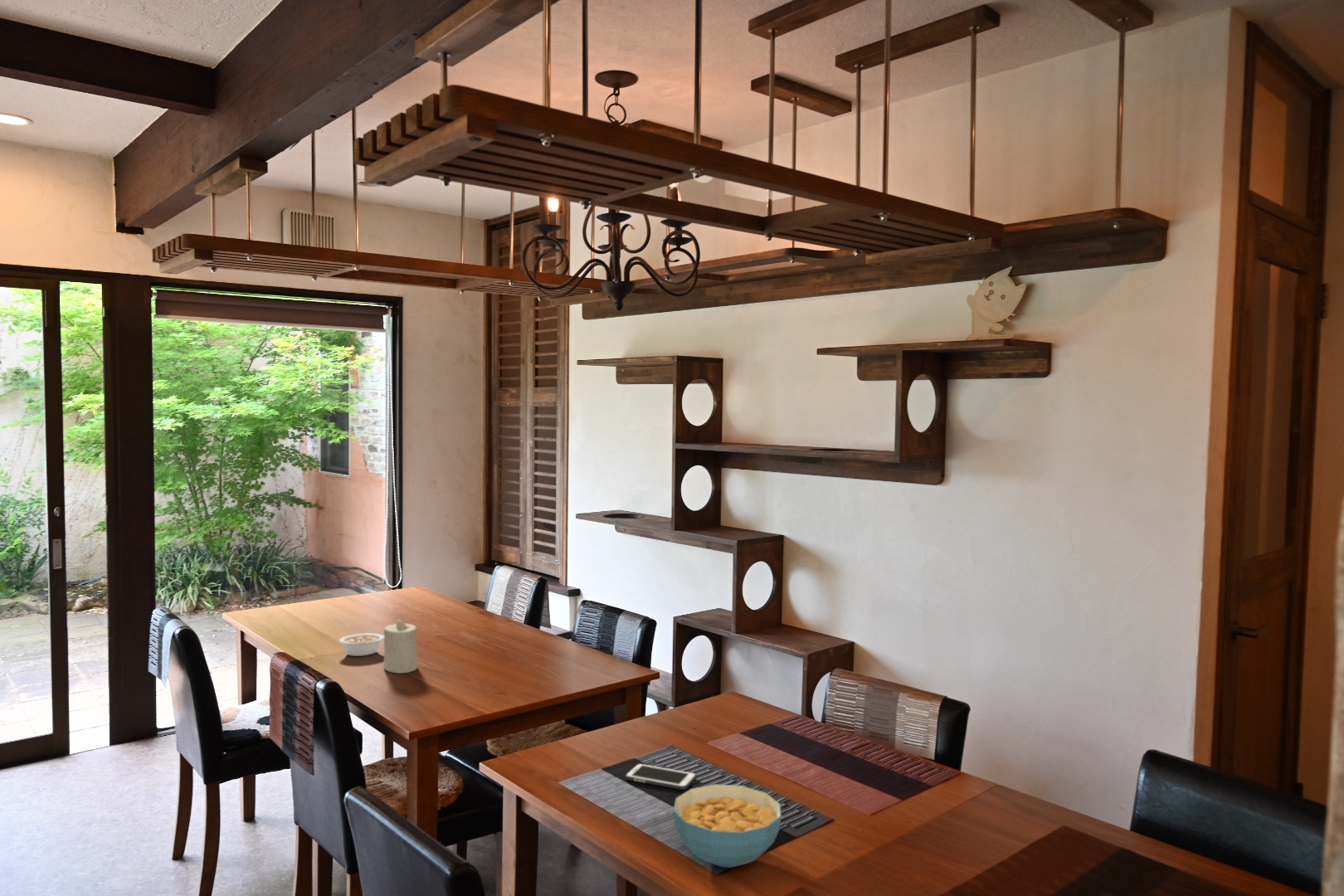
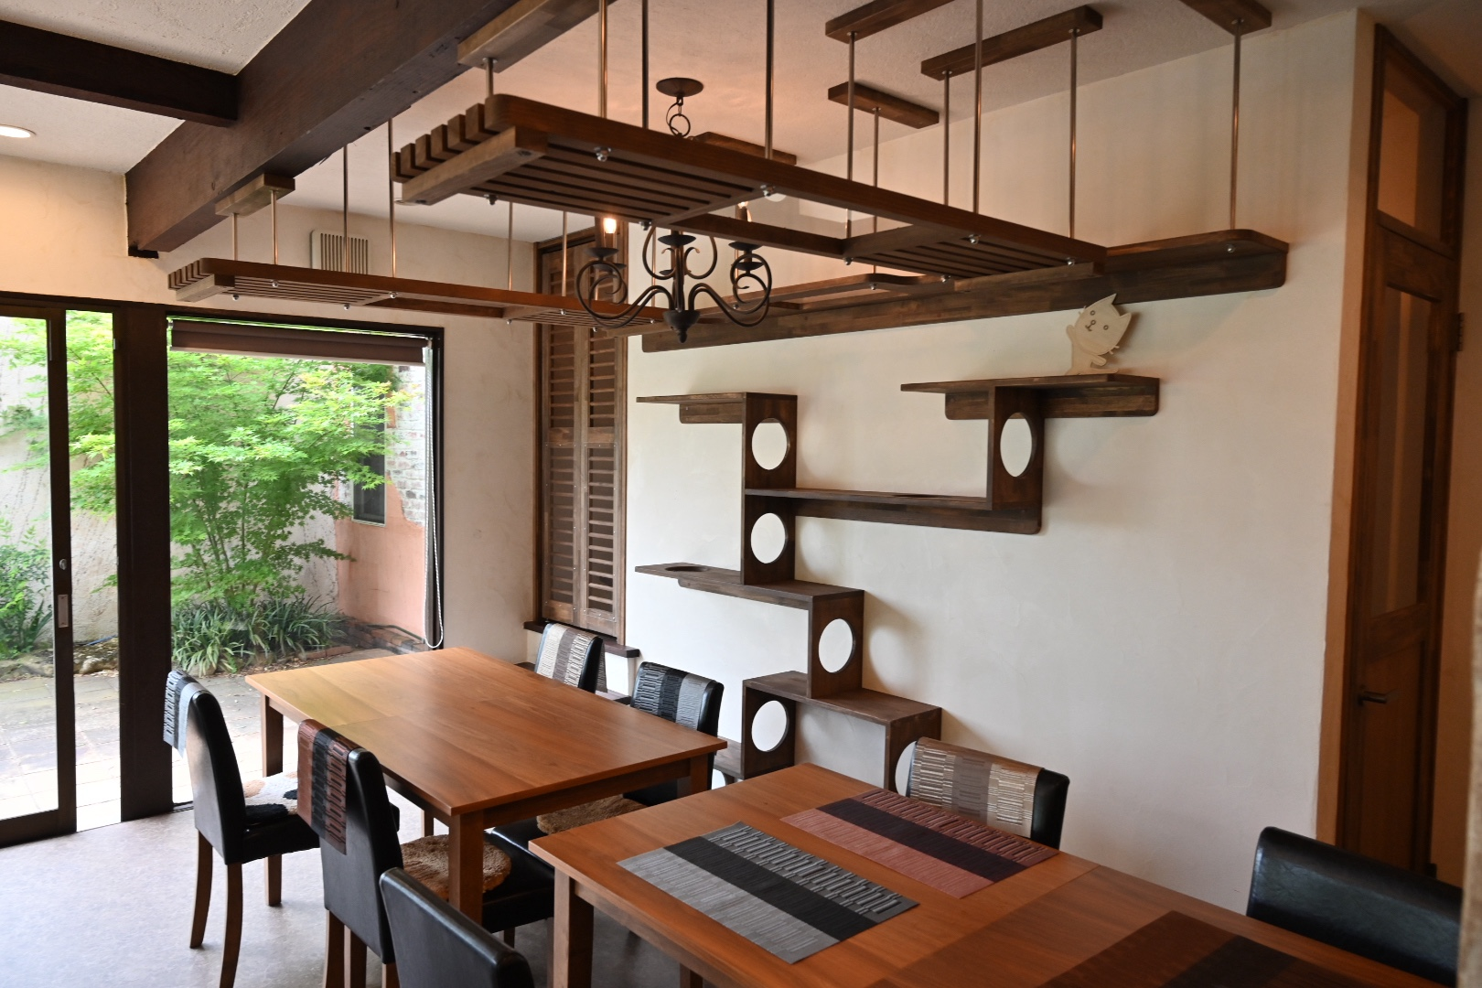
- candle [383,618,418,674]
- cereal bowl [672,783,782,869]
- legume [338,632,384,657]
- cell phone [624,762,698,791]
